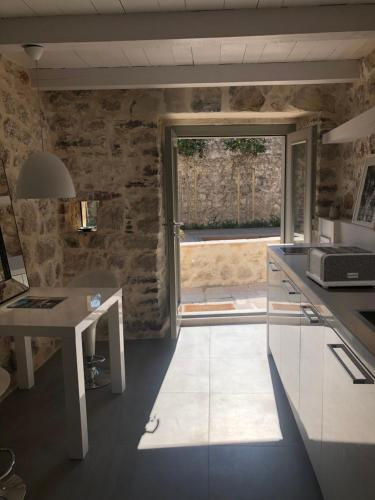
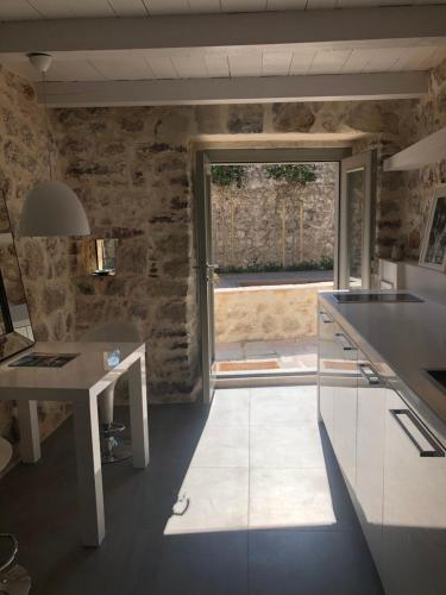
- toaster [305,245,375,290]
